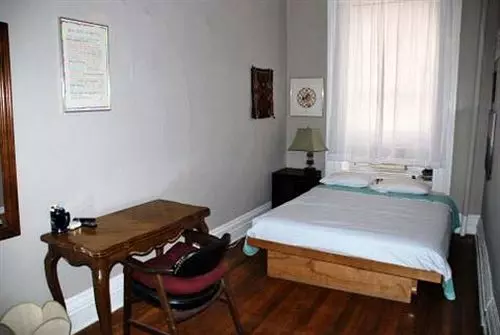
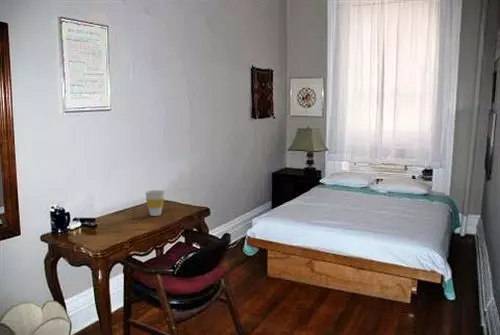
+ cup [144,189,166,217]
